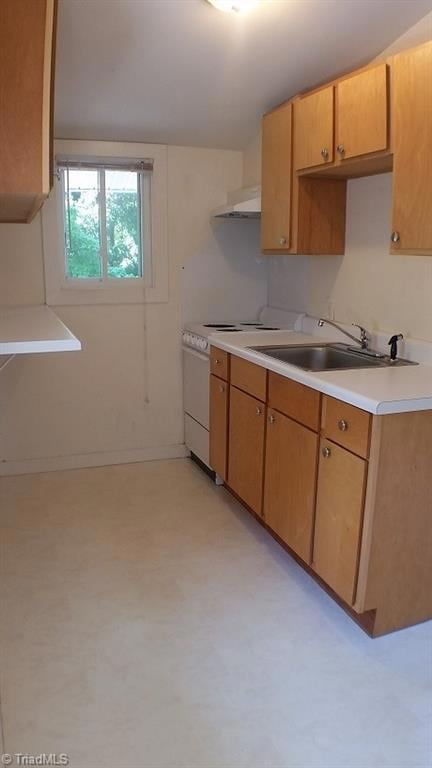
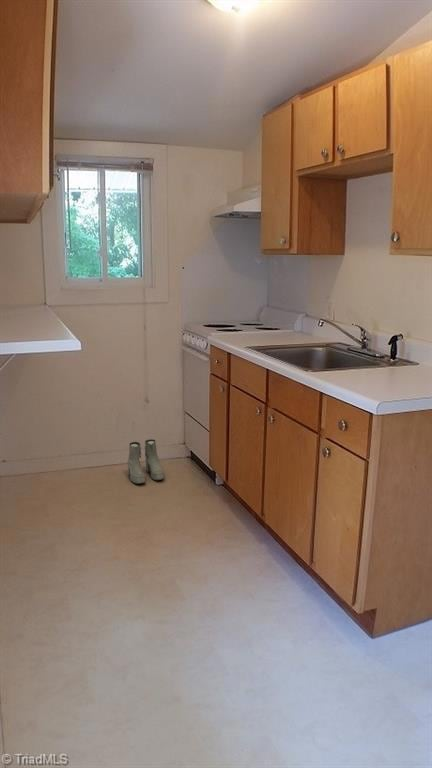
+ boots [126,438,165,485]
